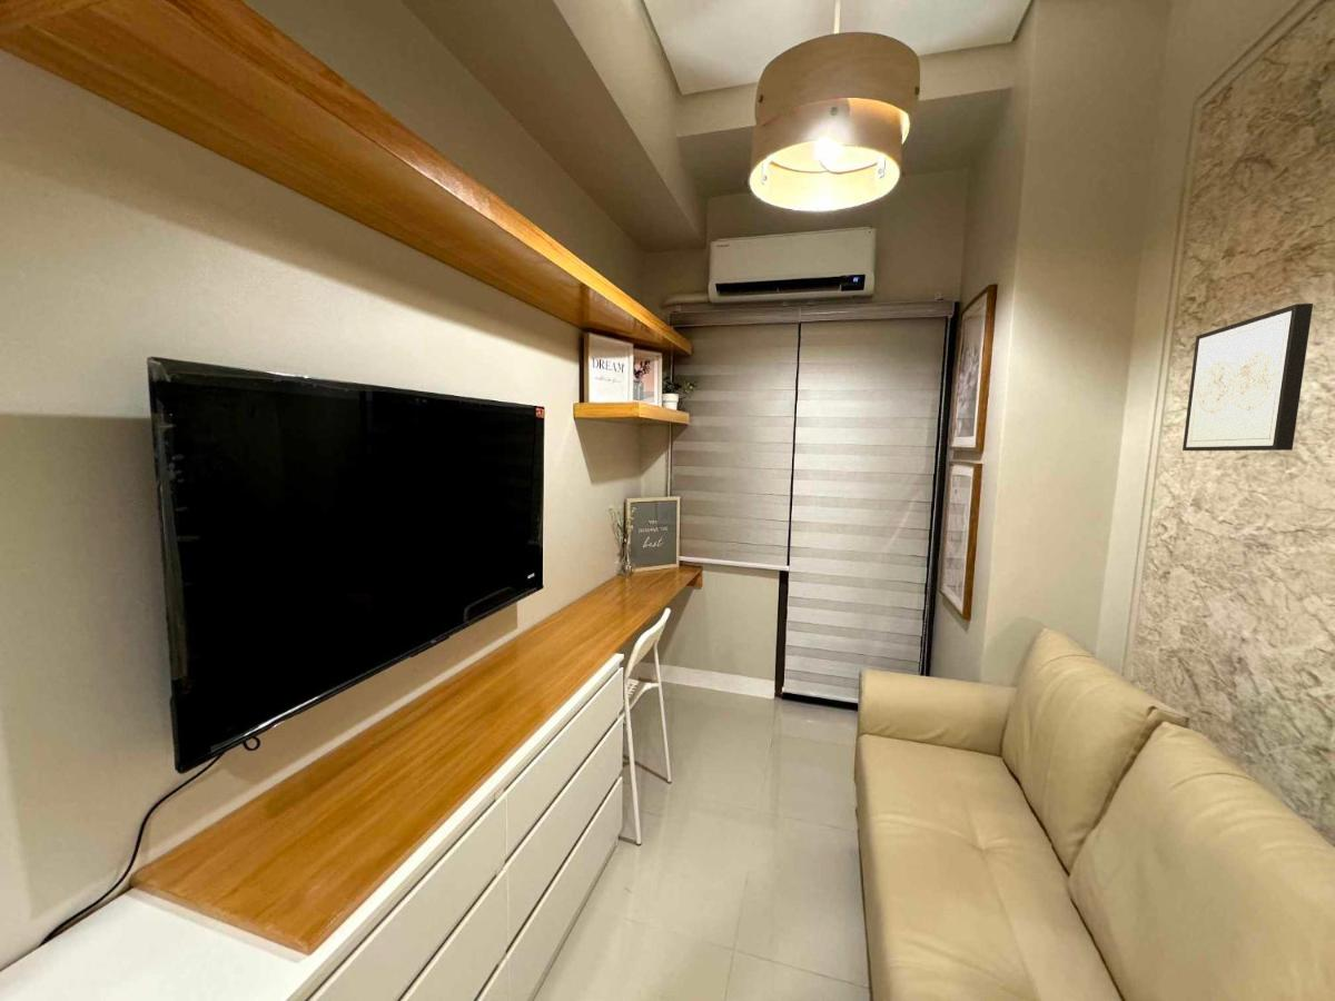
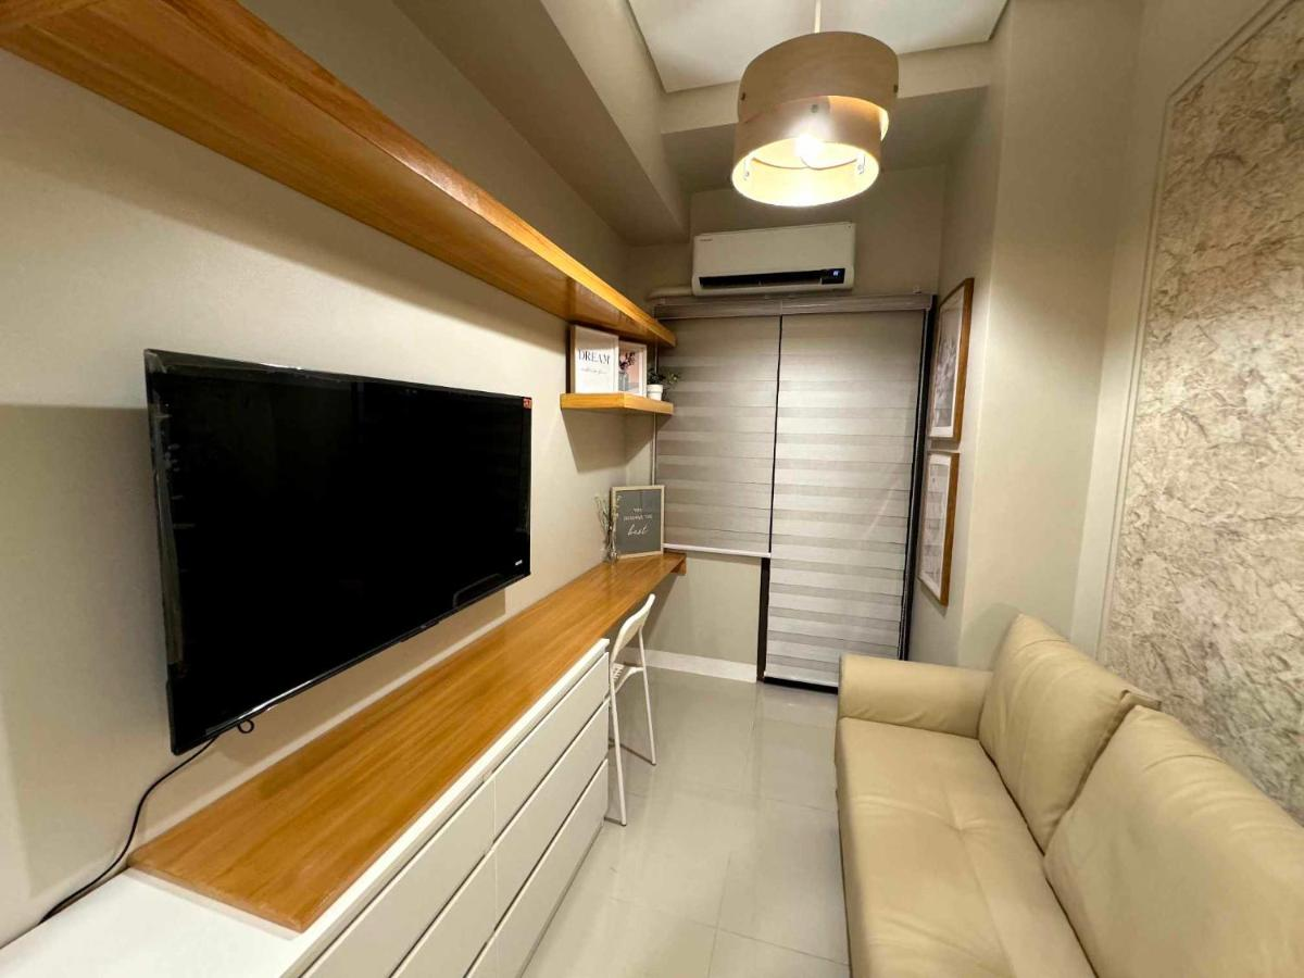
- wall art [1181,303,1314,452]
